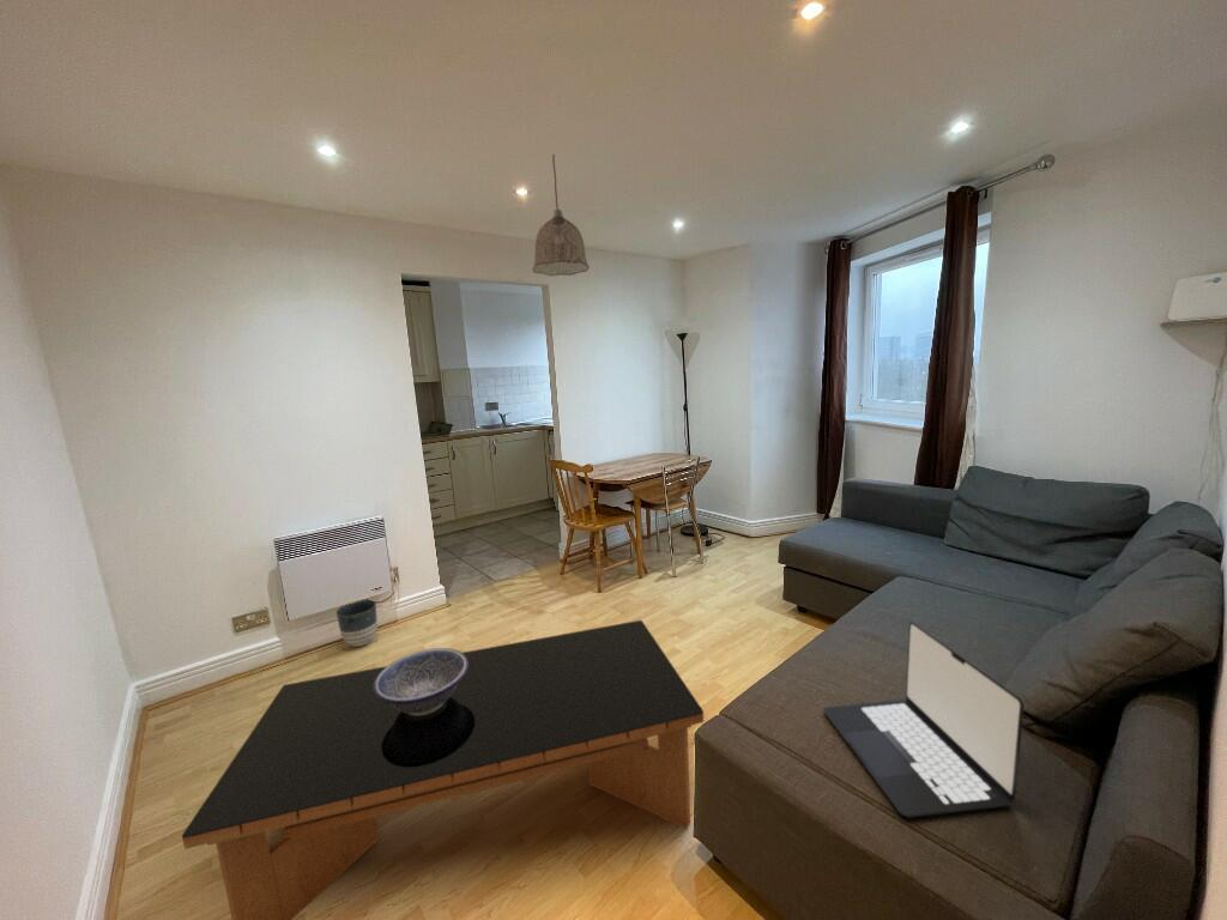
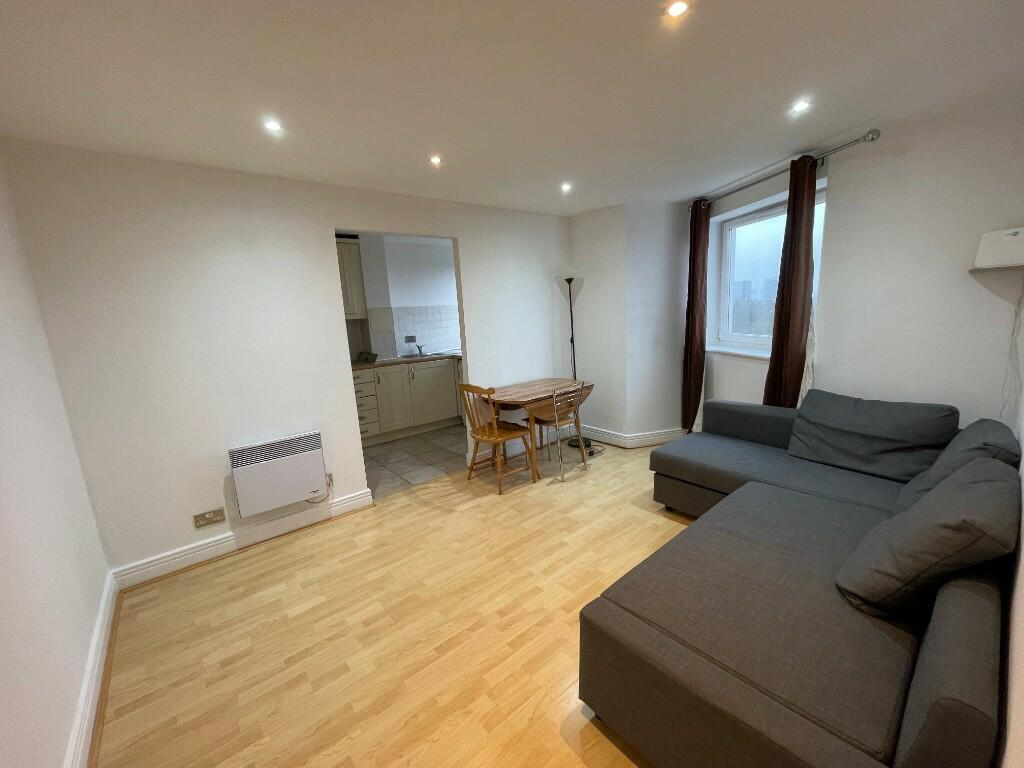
- coffee table [181,619,705,920]
- planter [336,599,379,648]
- laptop [822,621,1026,819]
- decorative bowl [373,647,469,715]
- pendant lamp [532,153,591,277]
